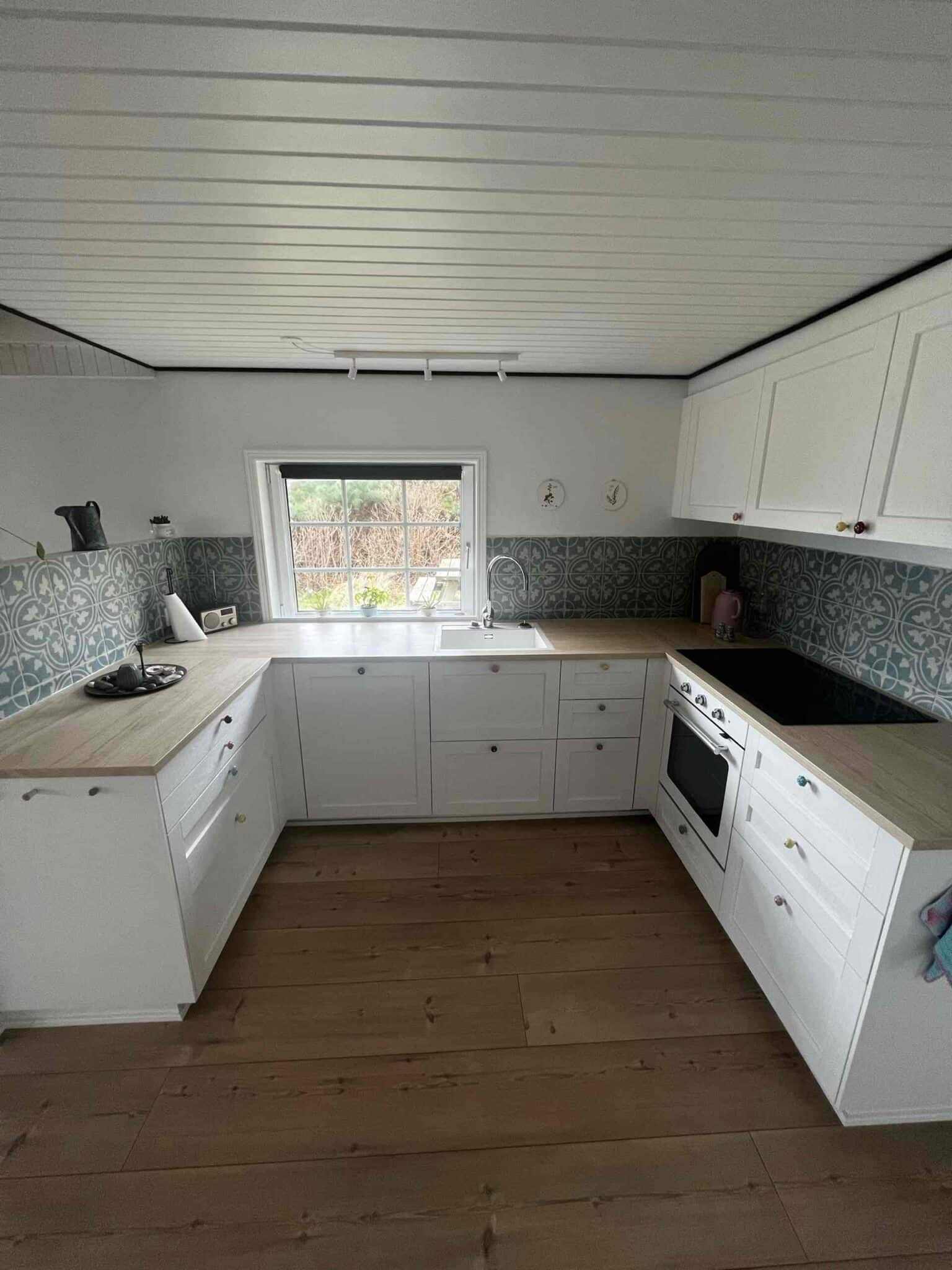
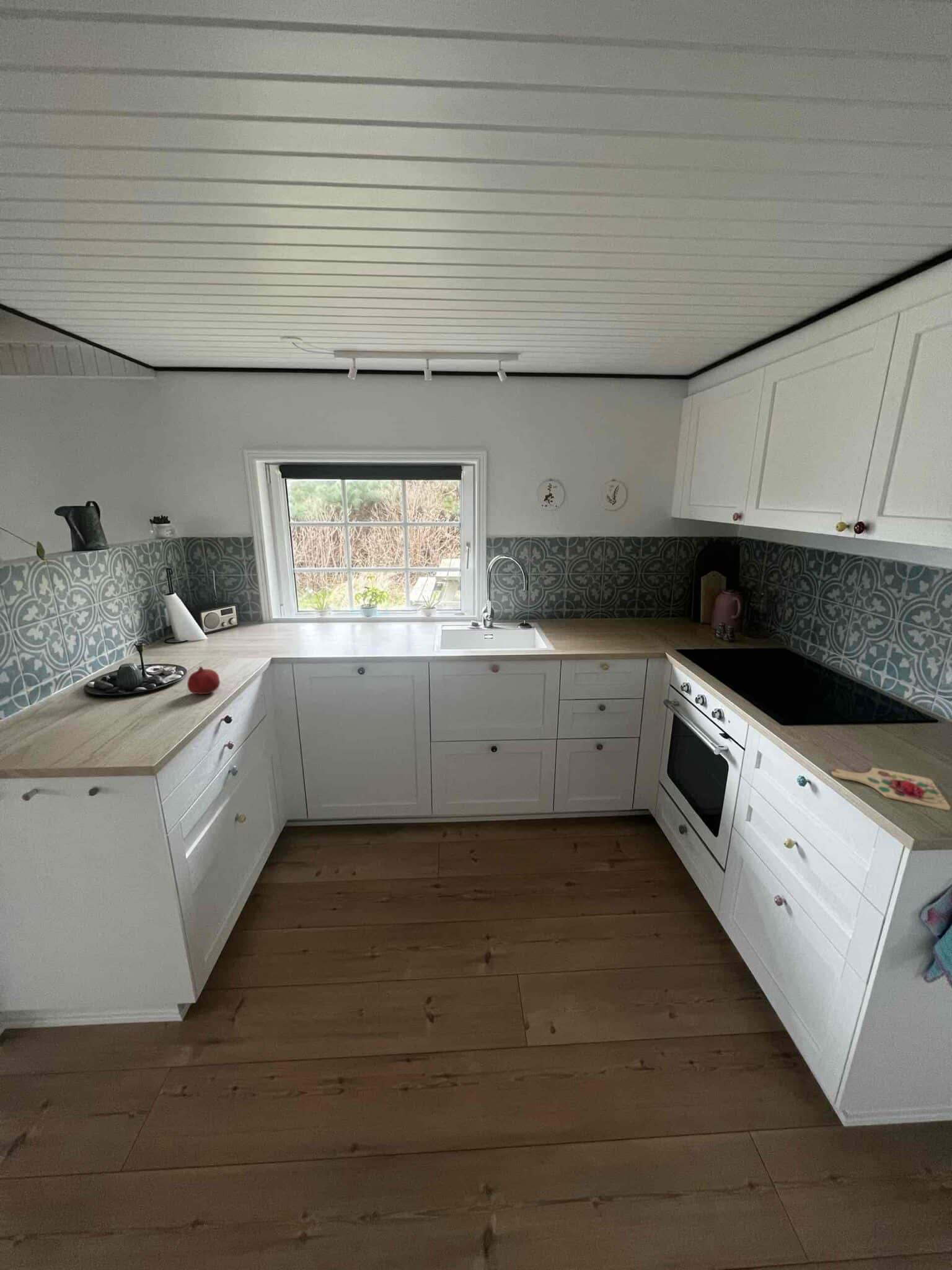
+ cutting board [831,767,951,810]
+ fruit [187,665,221,695]
